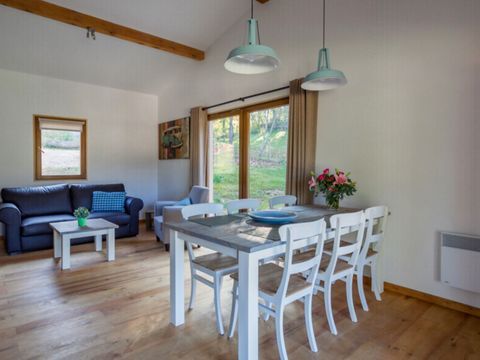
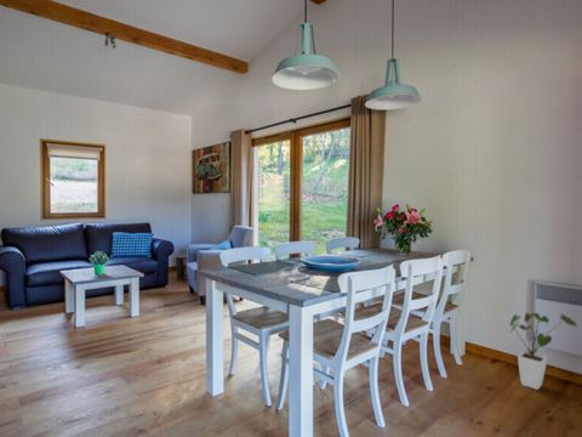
+ house plant [509,312,578,391]
